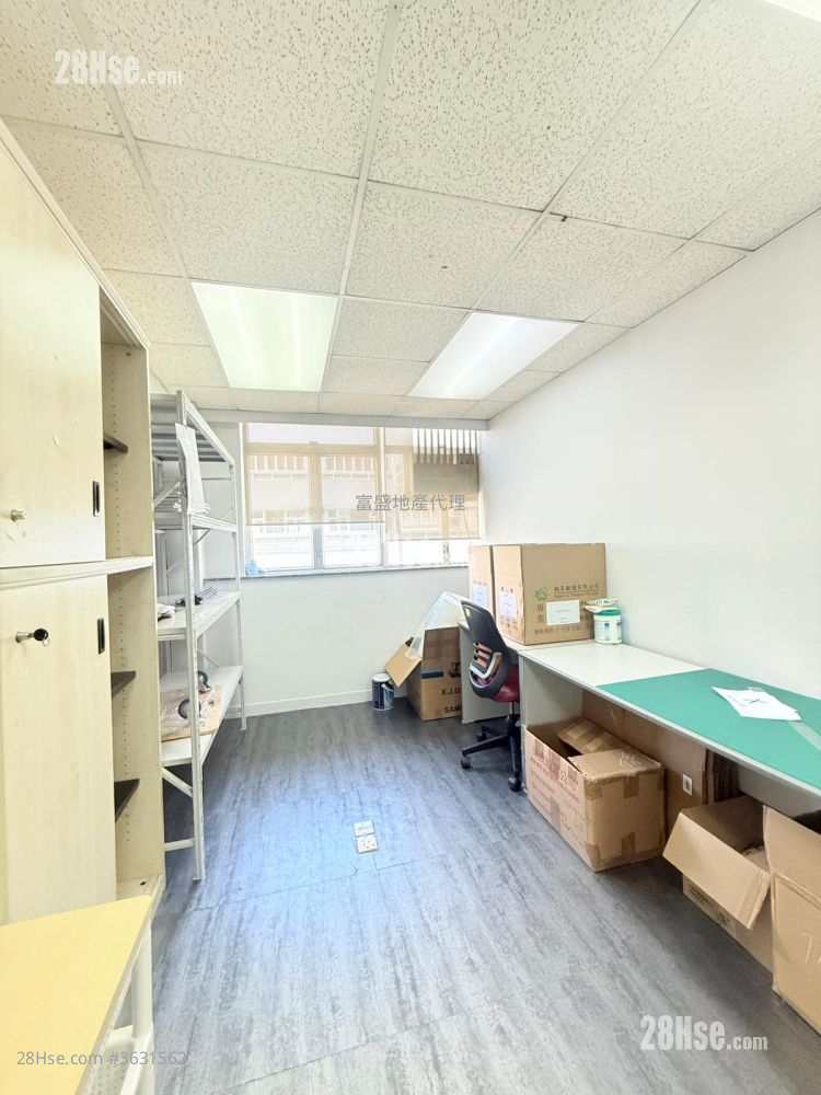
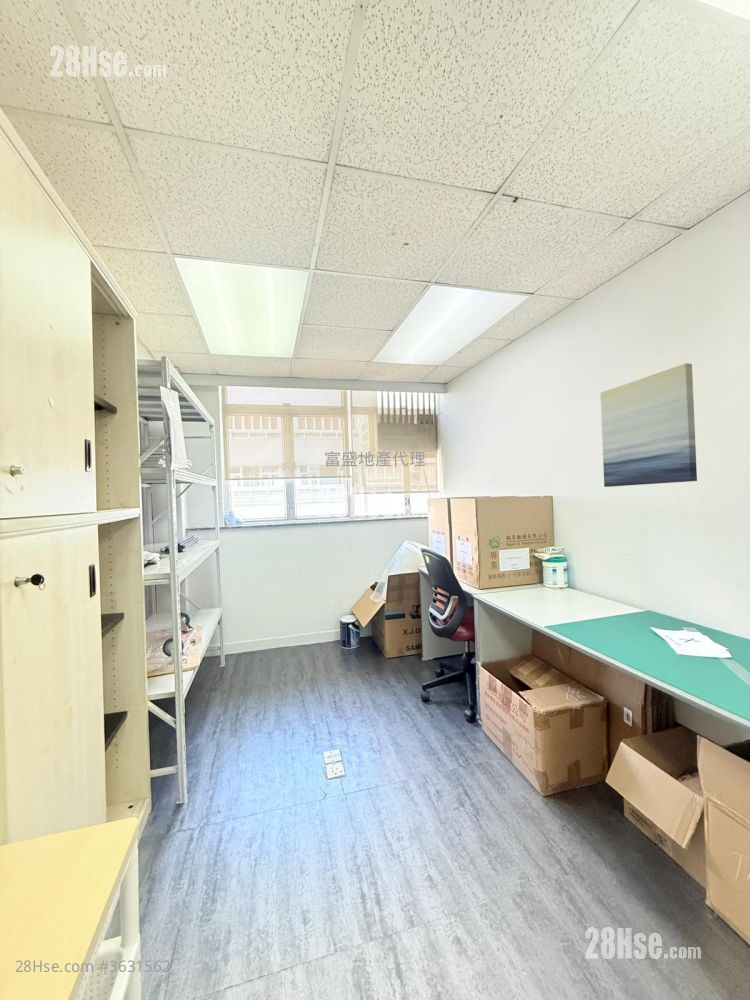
+ wall art [600,362,698,488]
